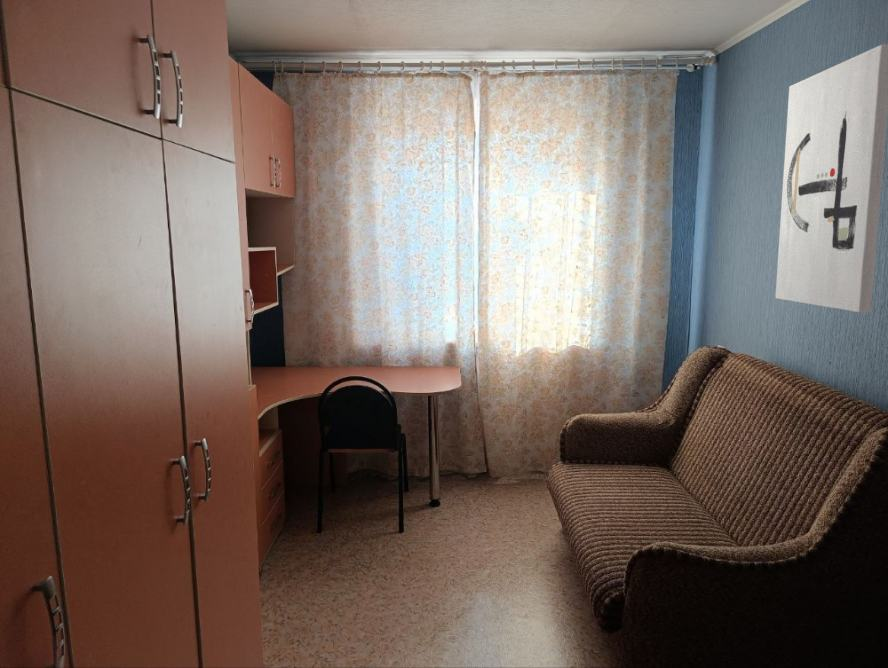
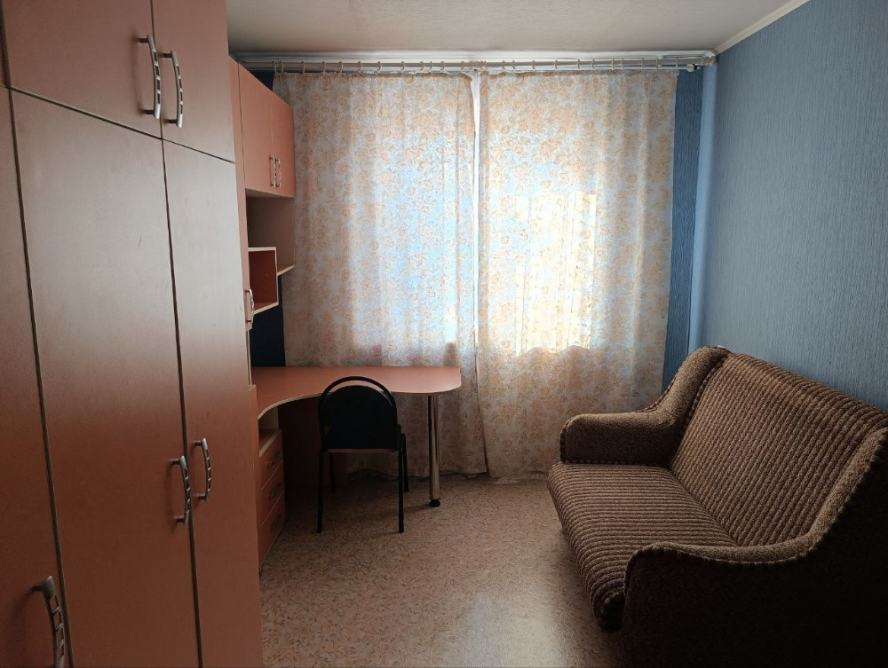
- wall art [774,43,888,314]
